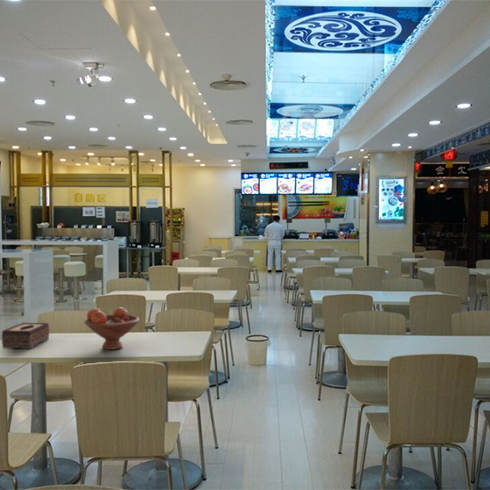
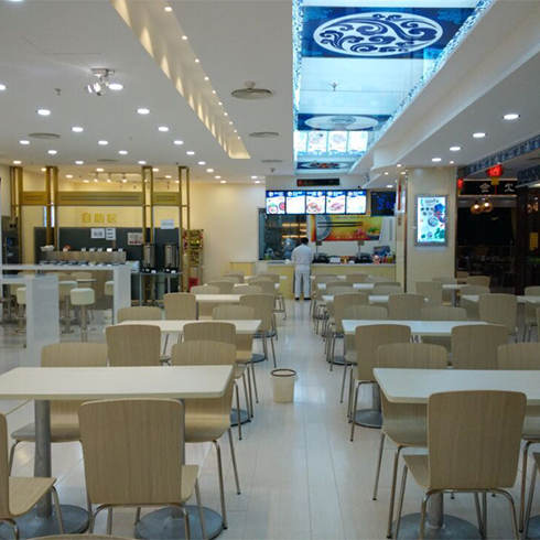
- tissue box [1,322,50,350]
- fruit bowl [83,307,141,351]
